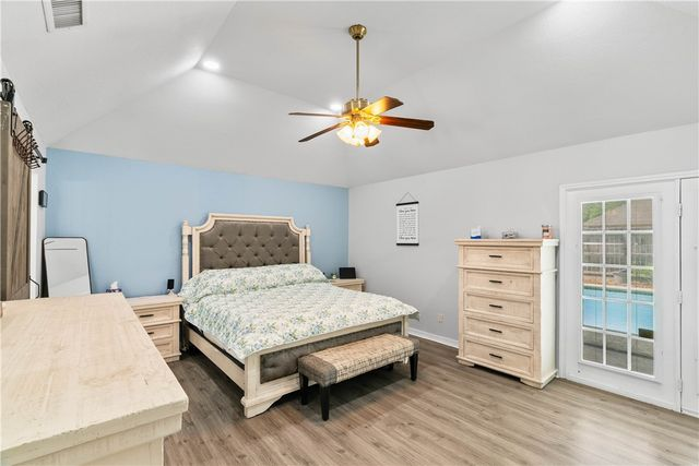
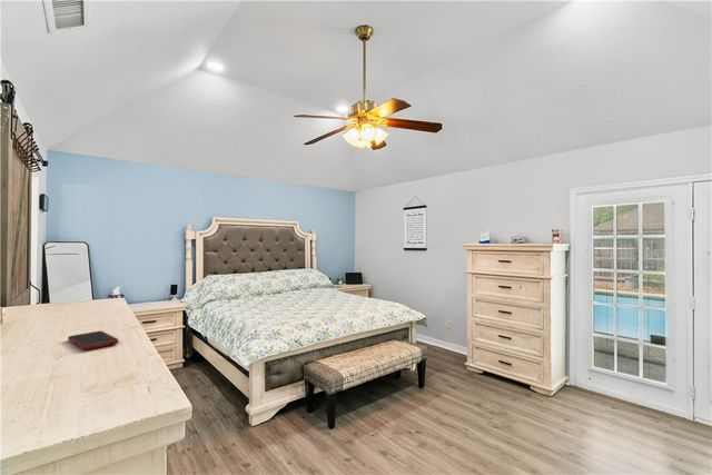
+ cell phone [67,330,119,350]
